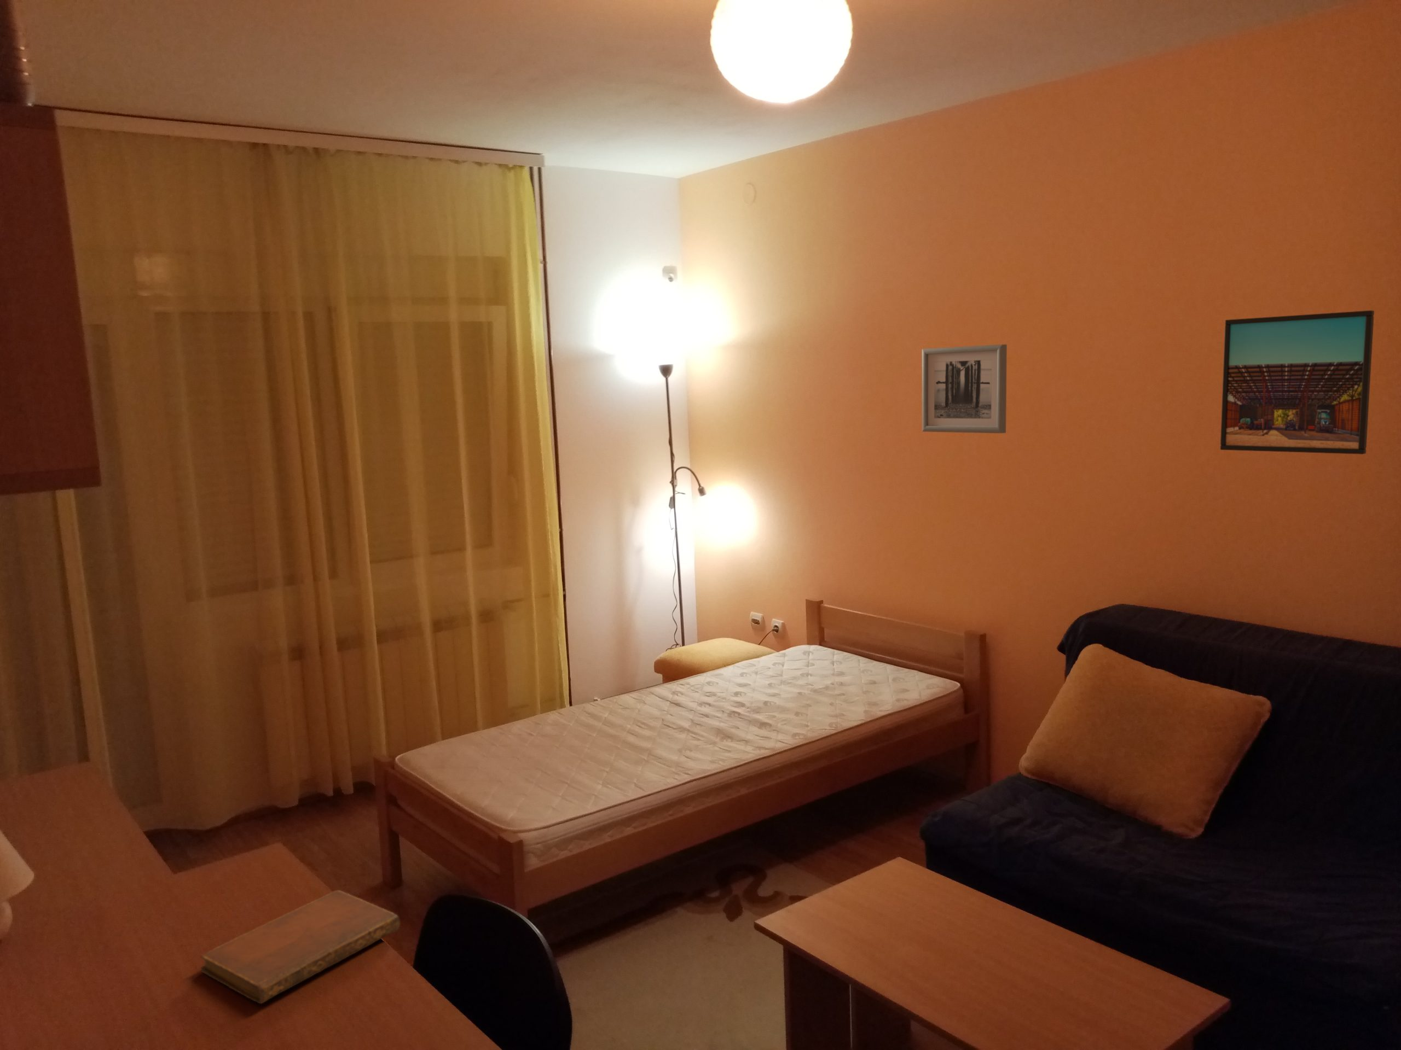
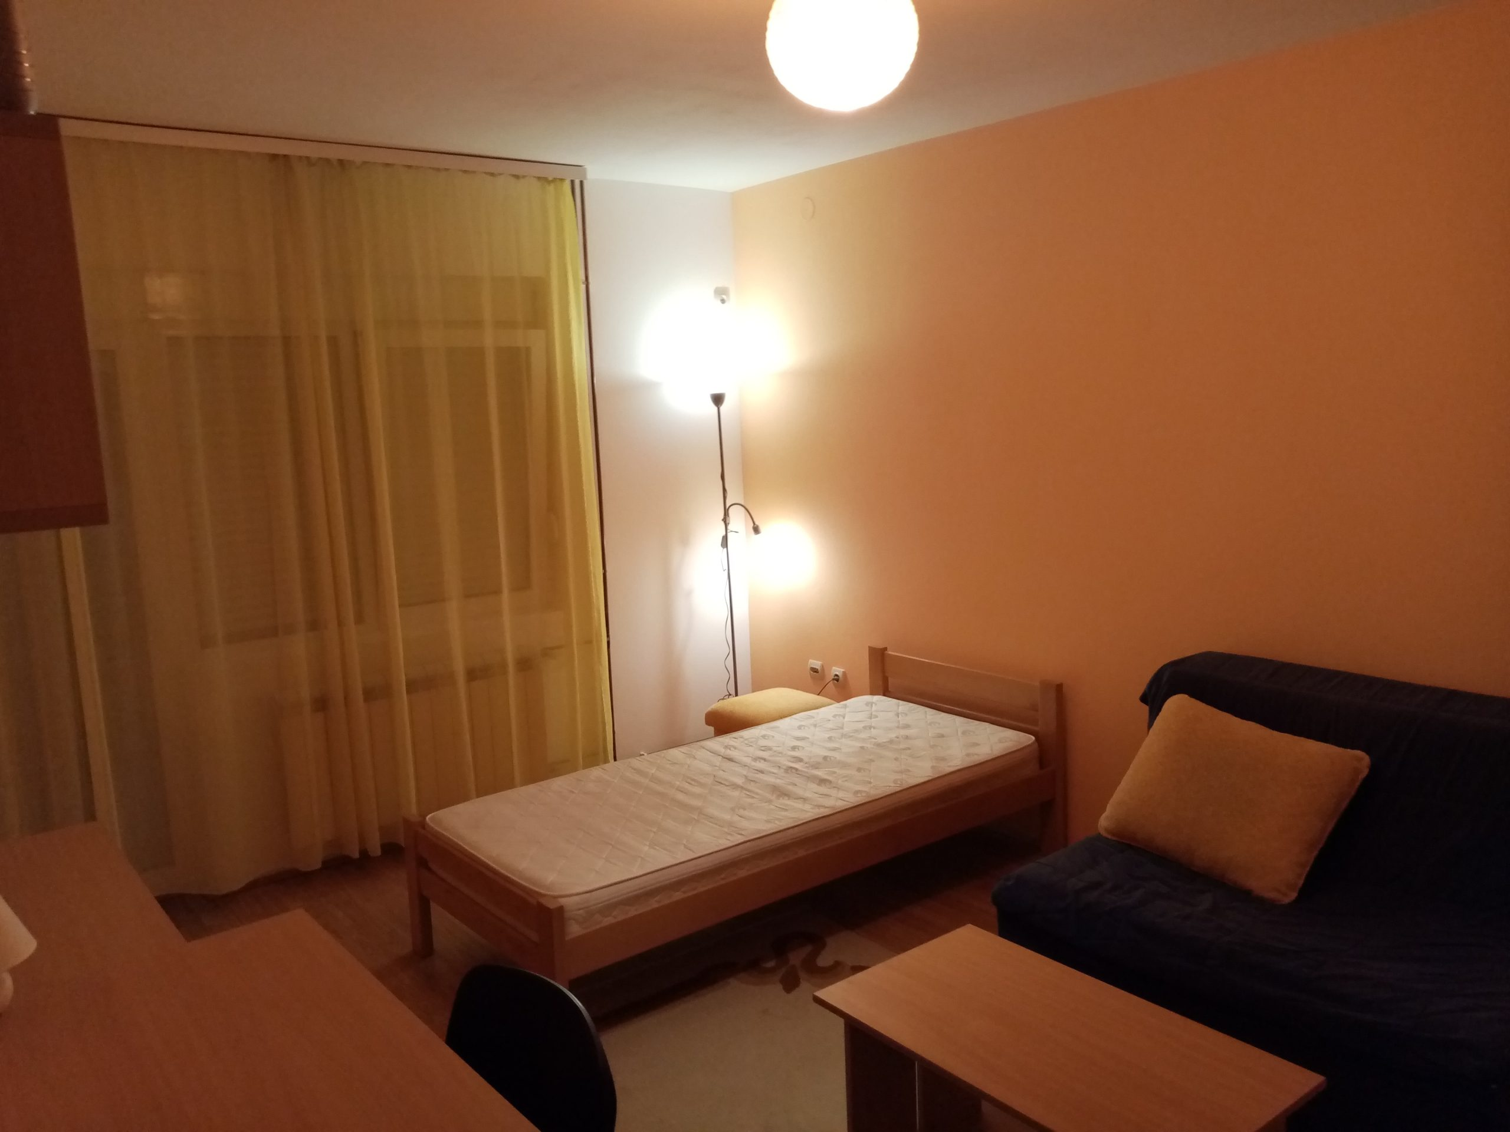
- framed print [1220,310,1375,456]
- notebook [200,890,400,1004]
- wall art [921,344,1007,433]
